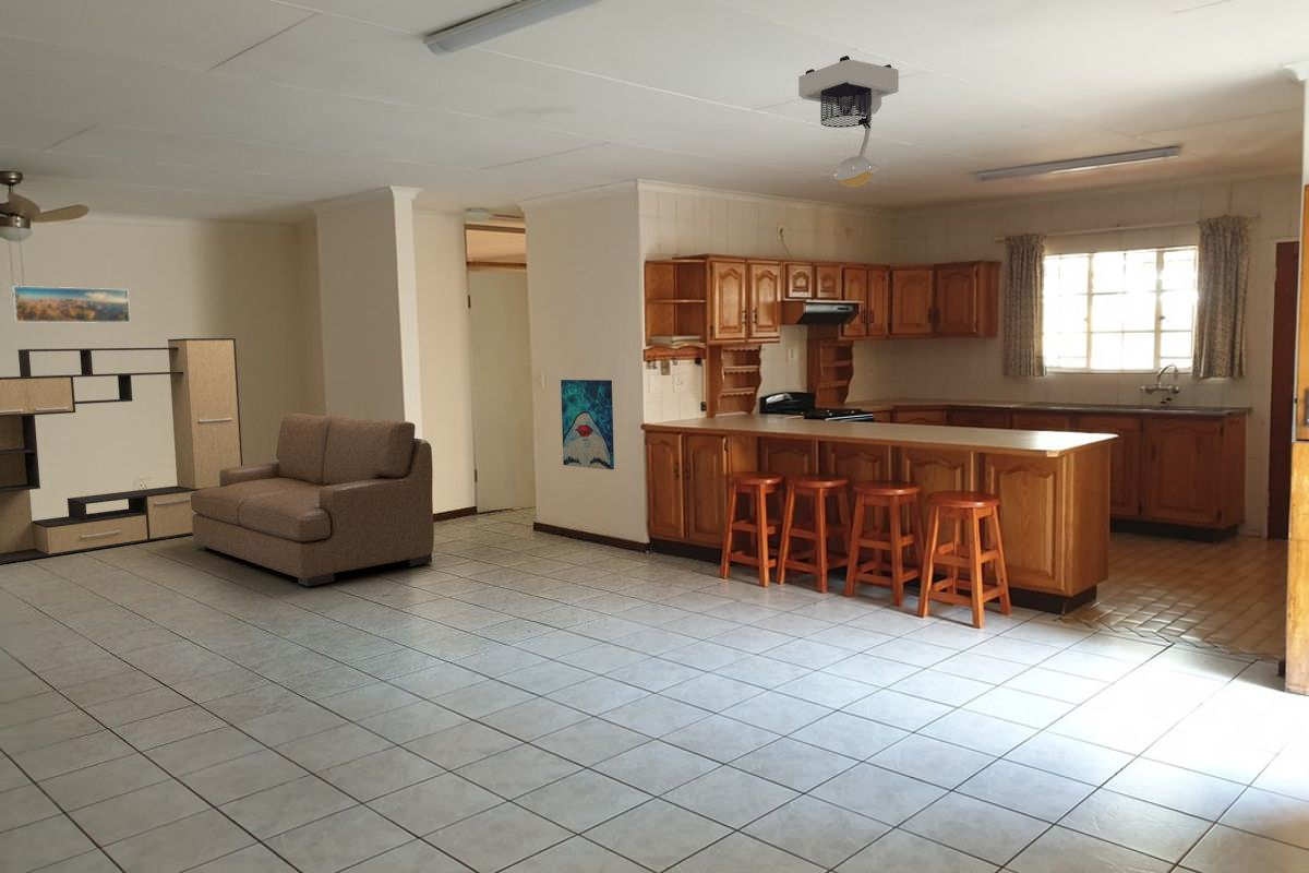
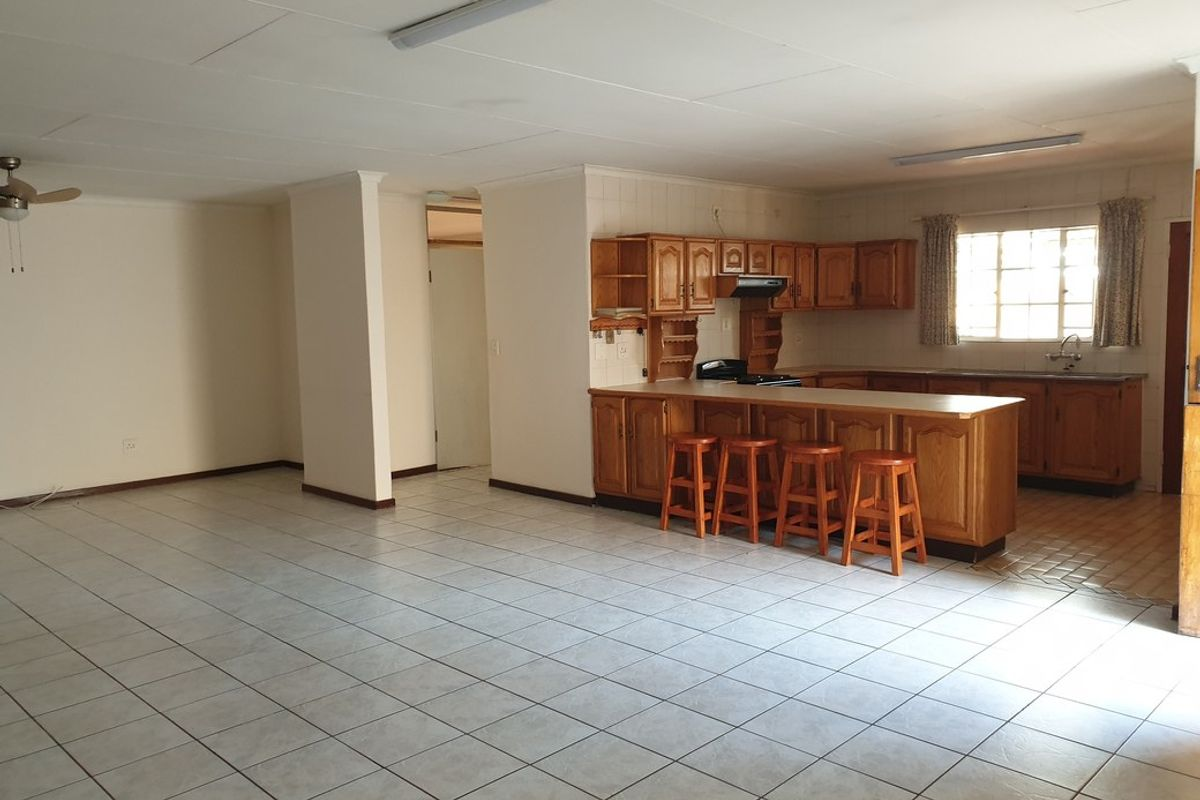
- wall art [560,379,615,471]
- sofa [191,412,435,587]
- ceiling light [797,55,900,189]
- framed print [11,285,131,324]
- media console [0,337,243,564]
